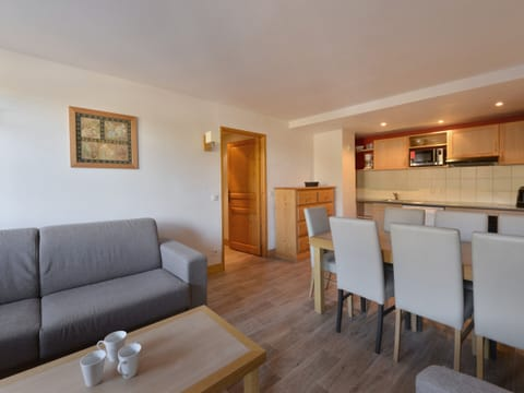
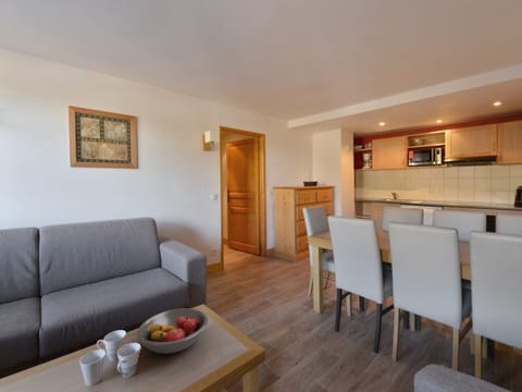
+ fruit bowl [136,307,209,355]
